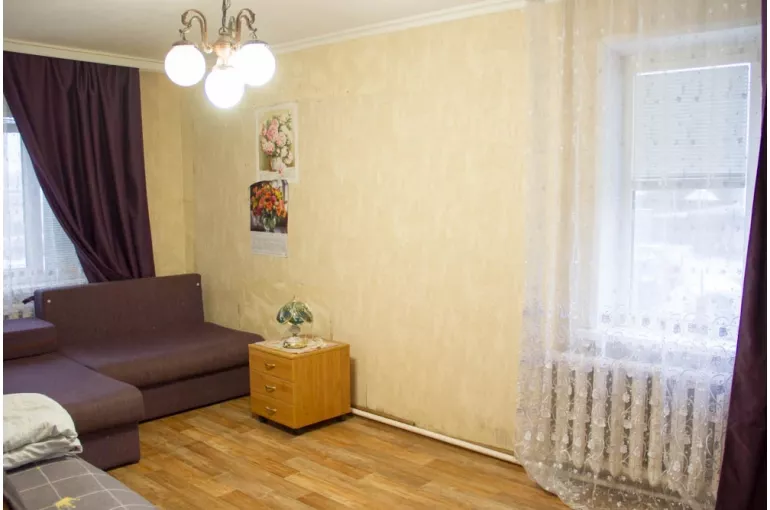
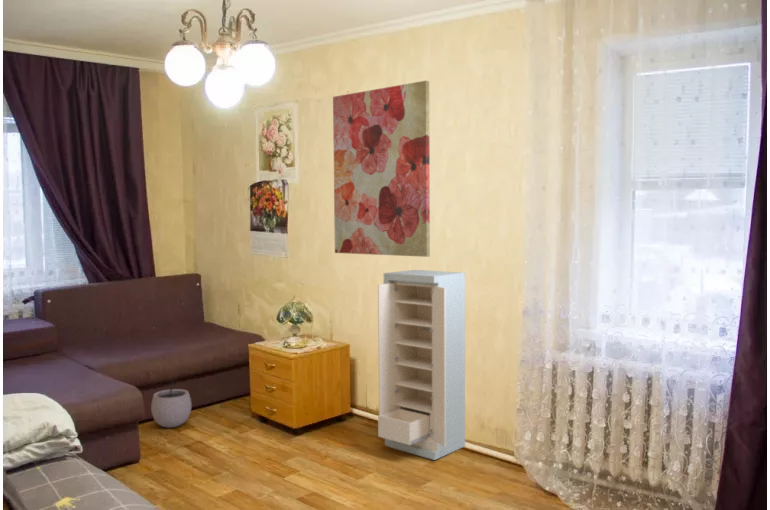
+ storage cabinet [377,269,466,461]
+ plant pot [150,378,193,429]
+ wall art [332,80,431,258]
